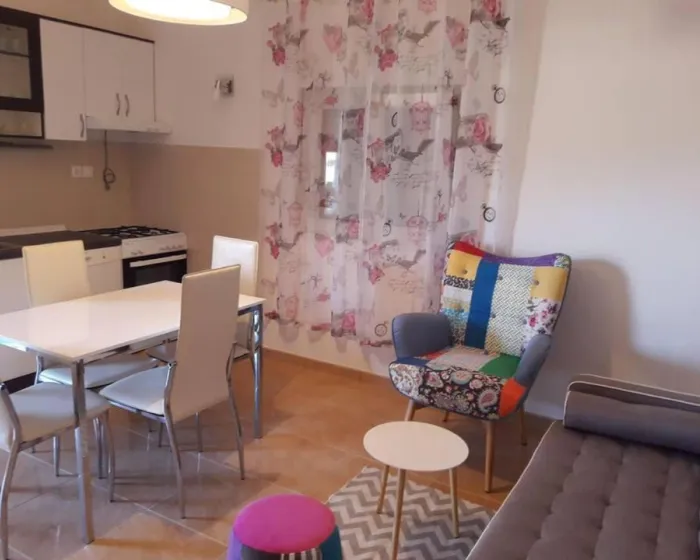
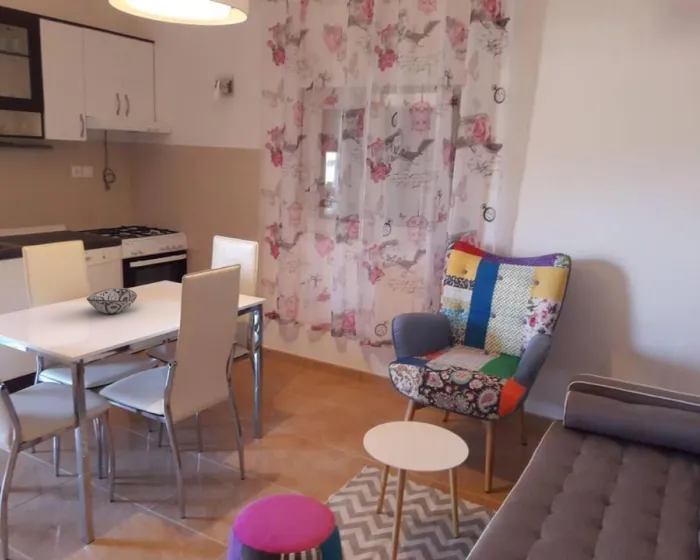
+ decorative bowl [86,287,138,315]
